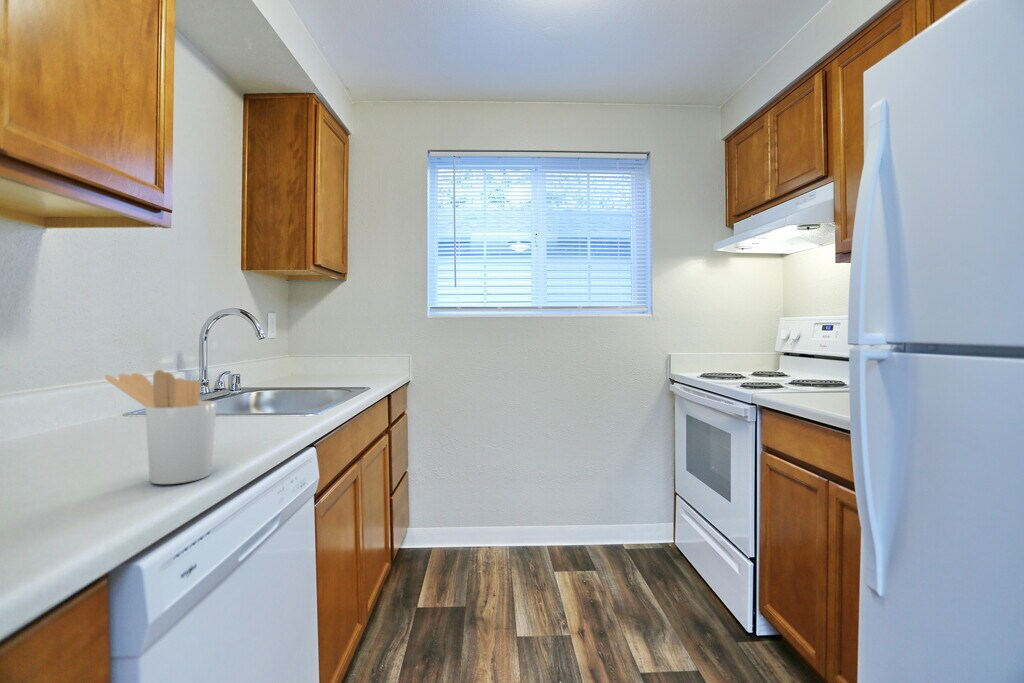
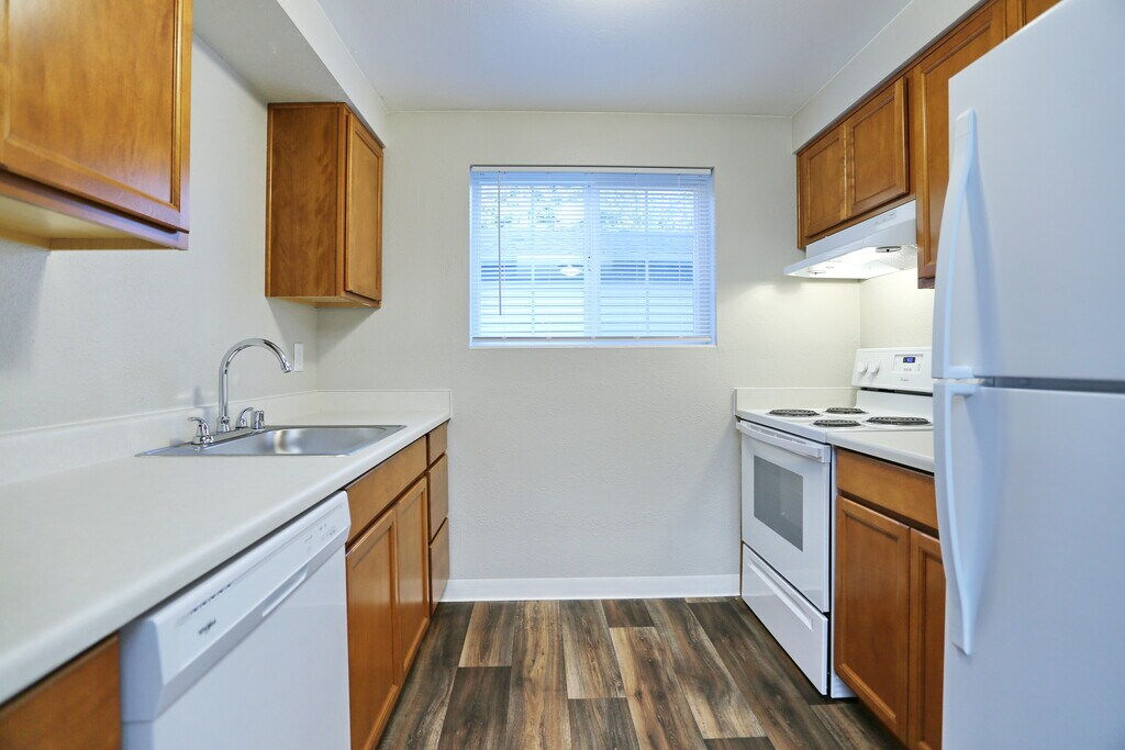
- utensil holder [104,369,218,485]
